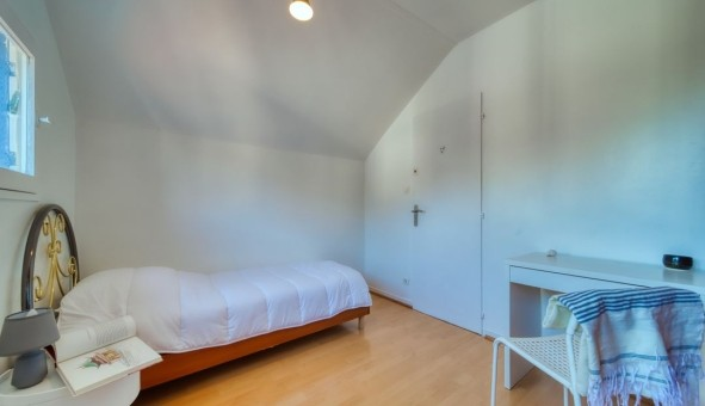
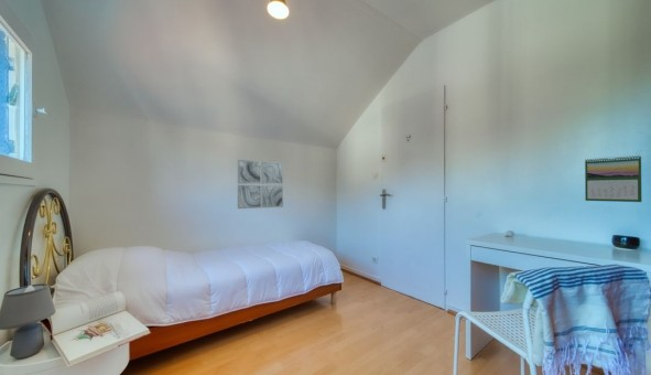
+ calendar [584,154,643,203]
+ wall art [237,159,284,210]
